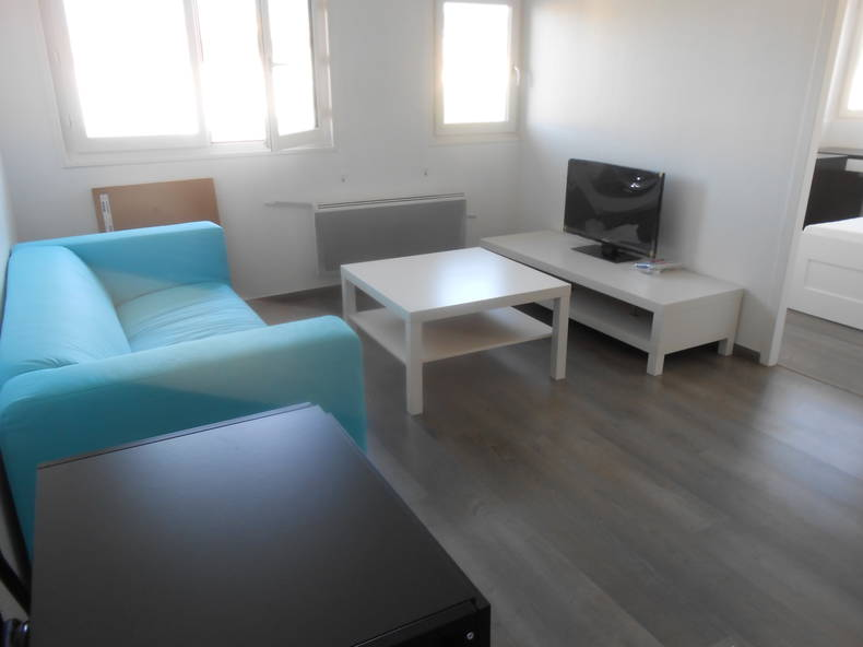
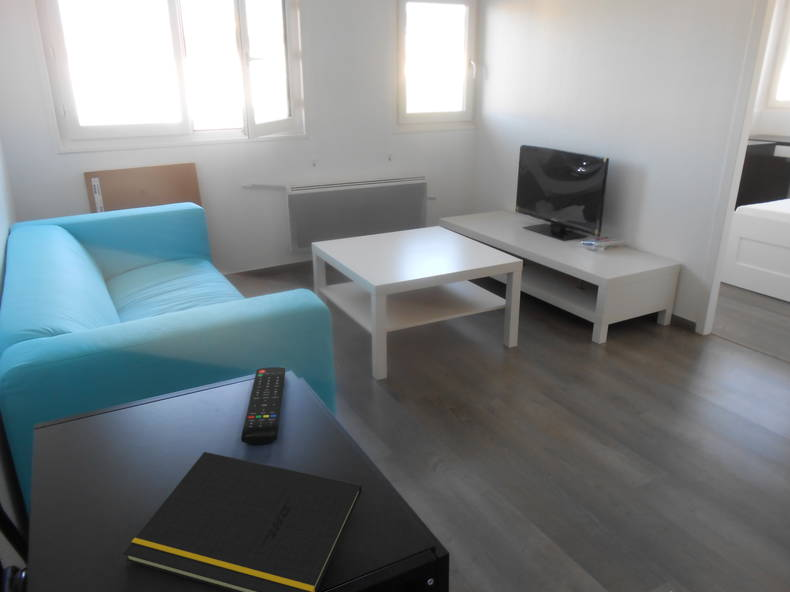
+ remote control [240,366,286,445]
+ notepad [123,451,363,592]
